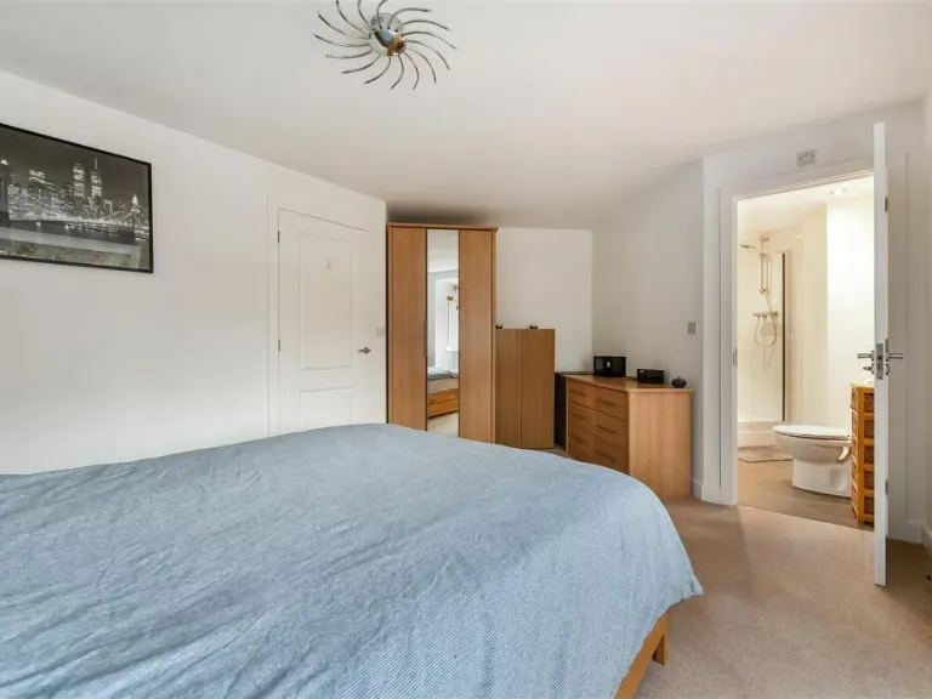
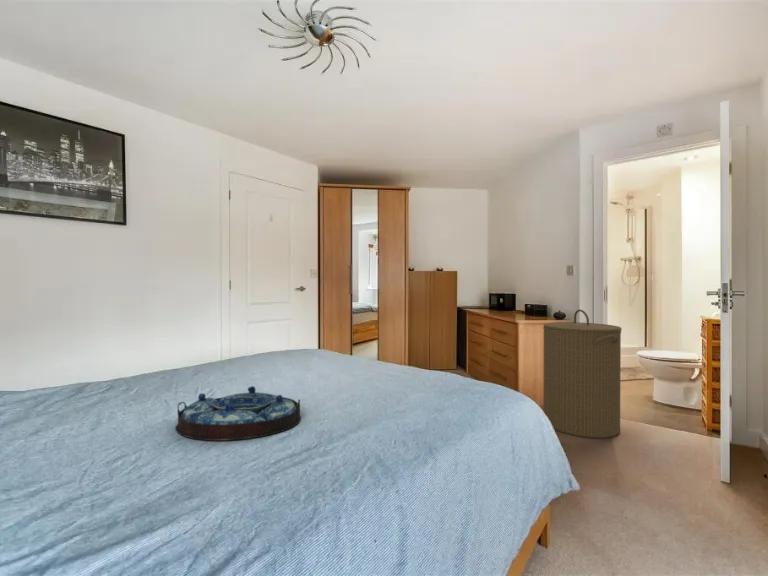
+ laundry hamper [542,308,623,439]
+ serving tray [175,385,302,442]
